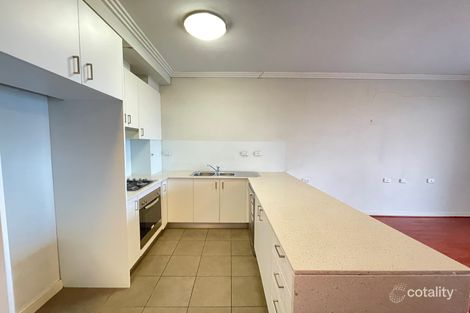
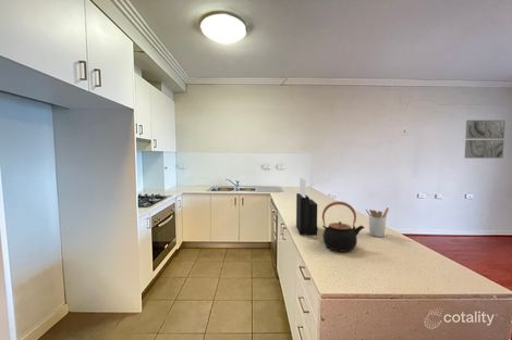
+ knife block [295,176,319,236]
+ wall art [464,119,507,160]
+ teapot [321,200,366,253]
+ utensil holder [365,206,390,238]
